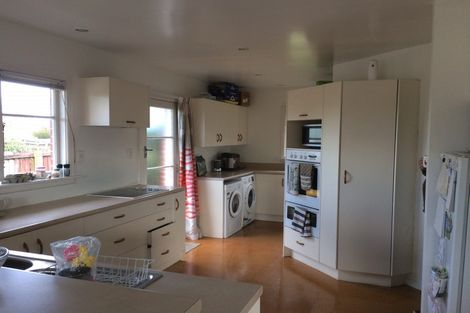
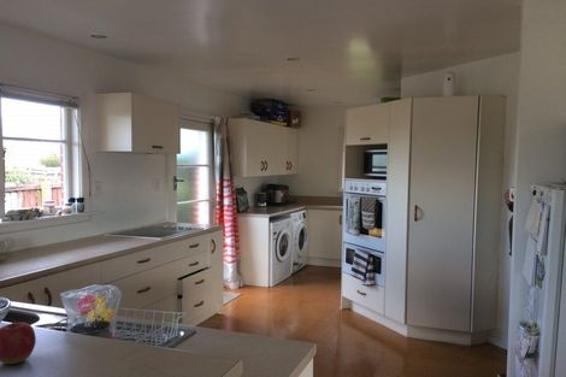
+ apple [0,317,37,365]
